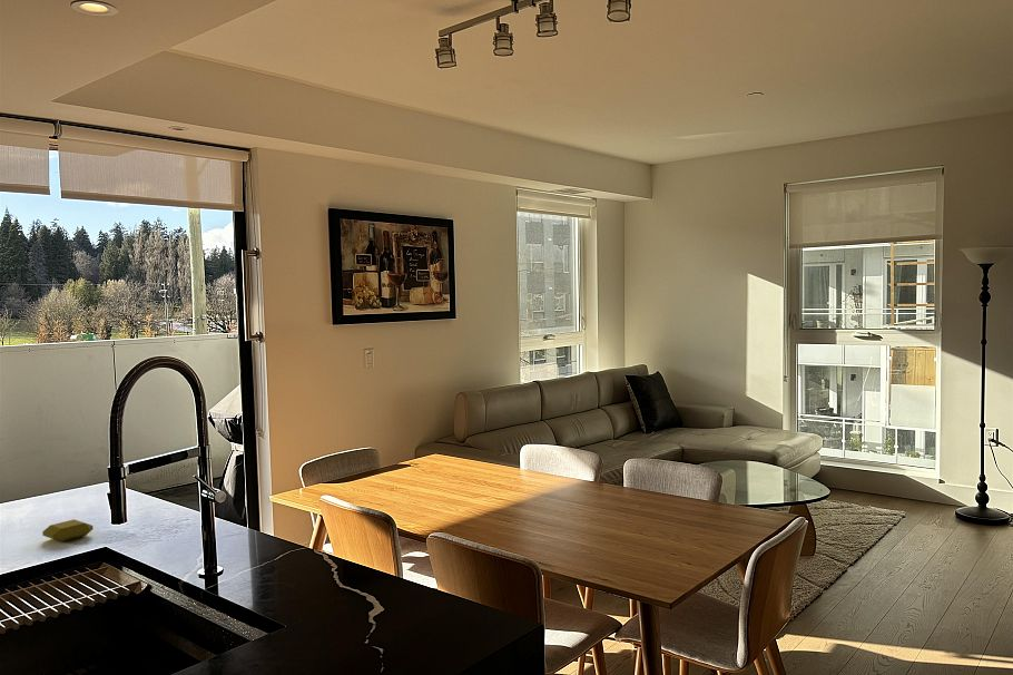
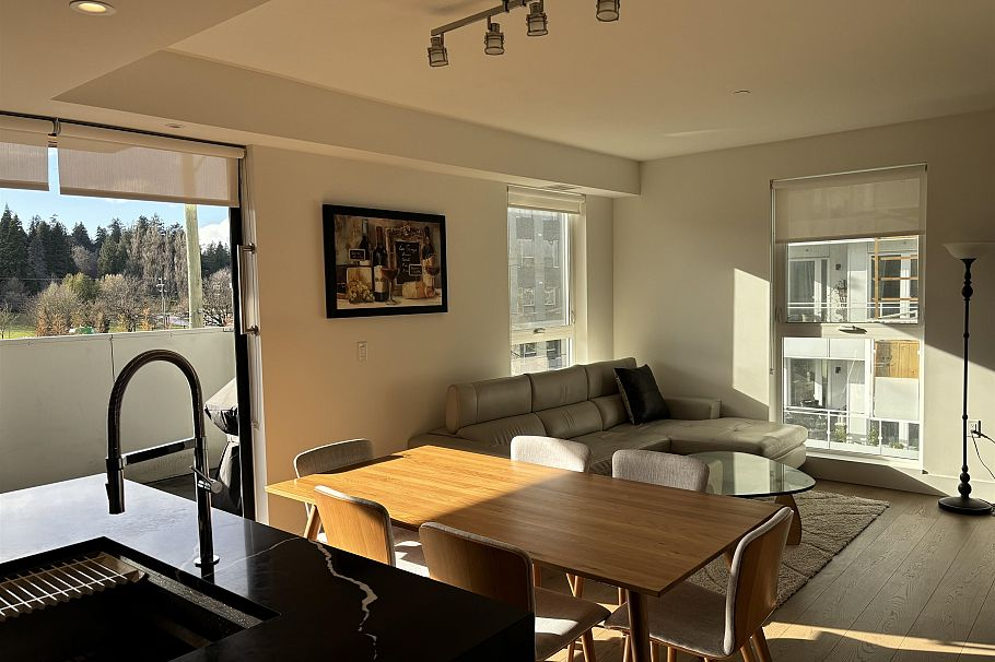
- soap bar [41,518,95,542]
